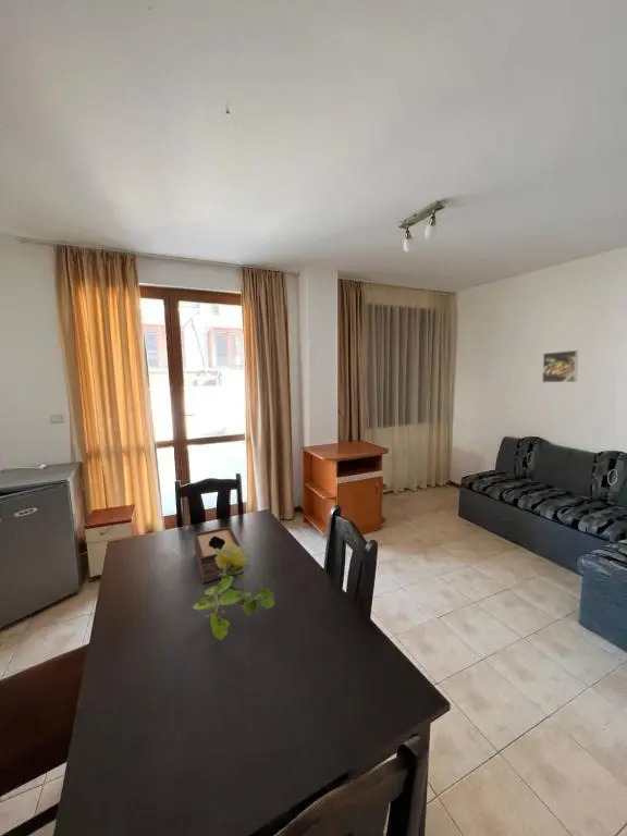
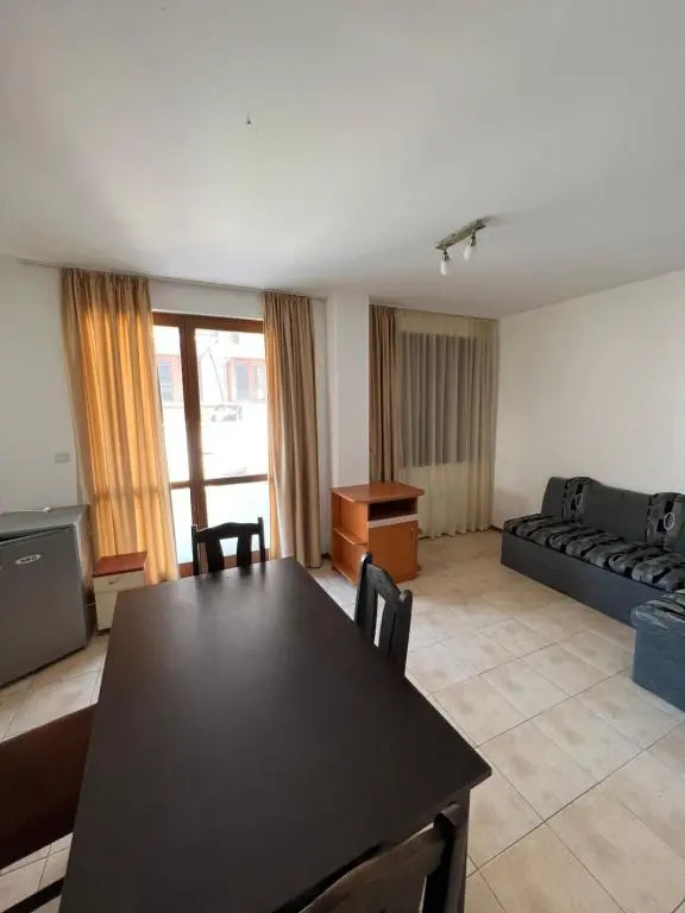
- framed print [541,349,579,384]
- flower [192,544,275,644]
- tissue box [193,526,244,583]
